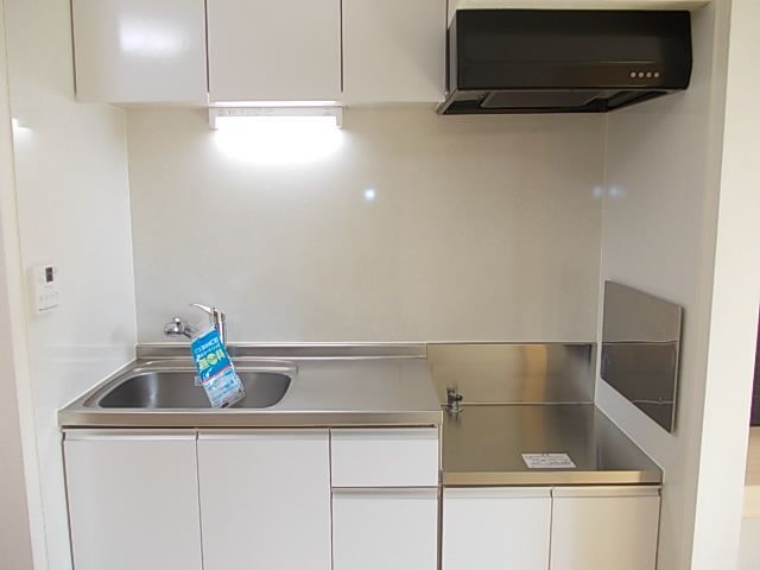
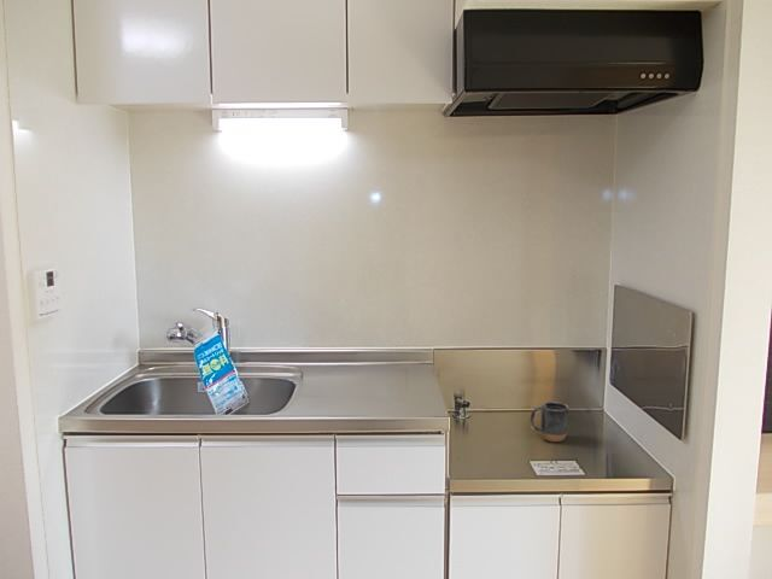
+ mug [530,400,569,443]
